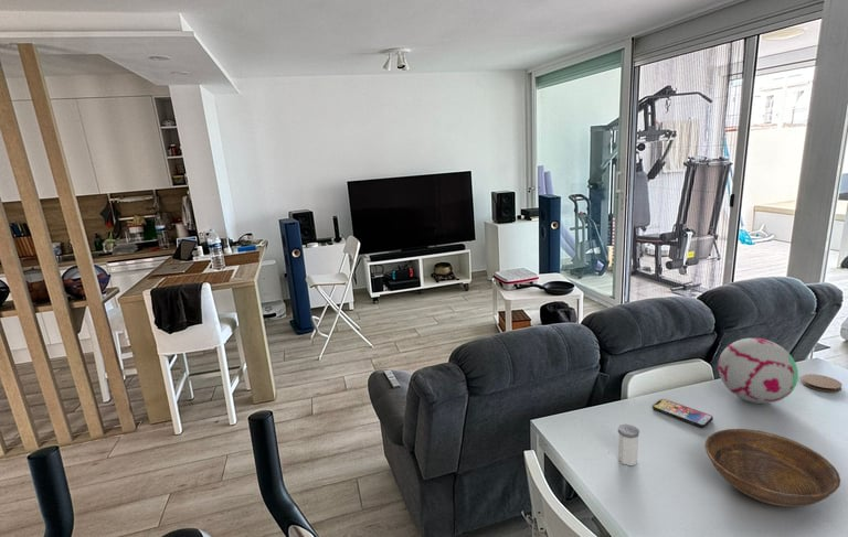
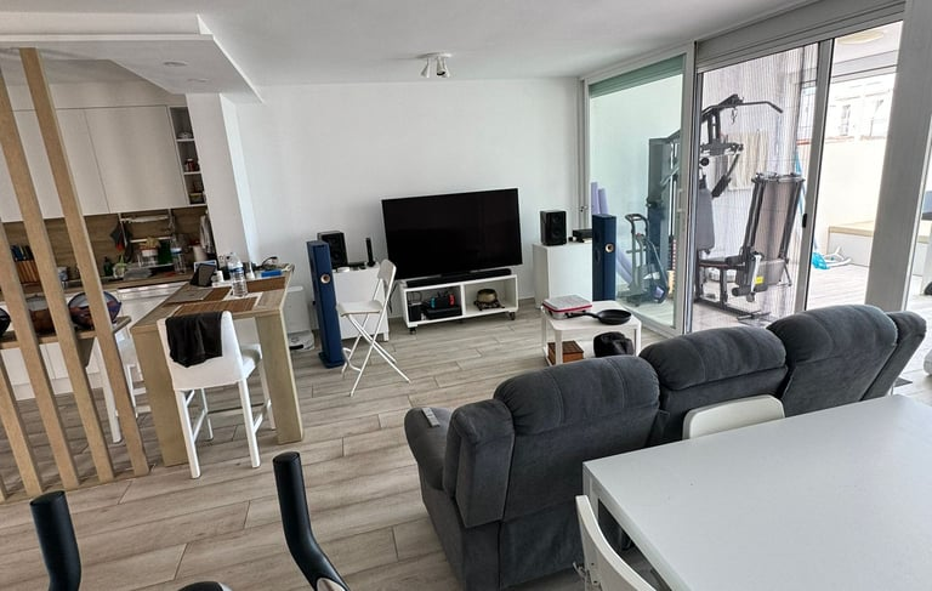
- salt shaker [617,423,640,466]
- bowl [703,428,841,508]
- smartphone [651,398,714,429]
- decorative ball [717,337,799,405]
- coaster [801,373,844,394]
